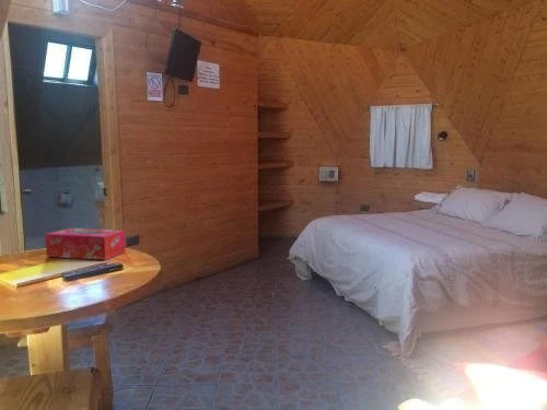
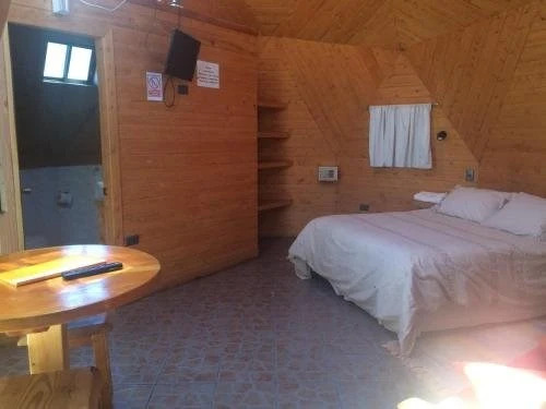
- tissue box [44,227,127,261]
